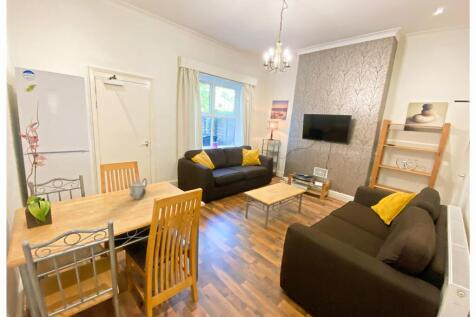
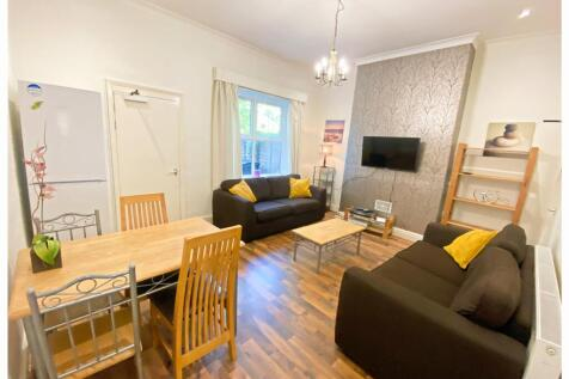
- teapot [127,177,148,201]
